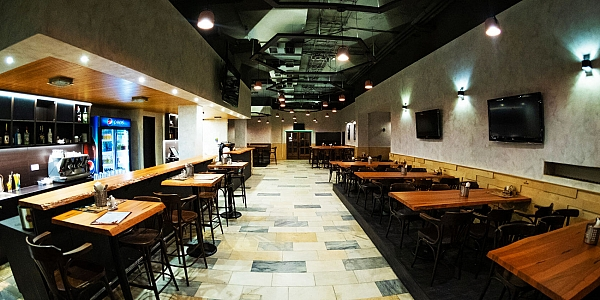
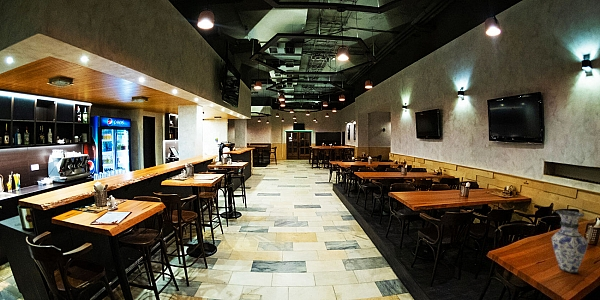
+ vase [550,209,589,274]
